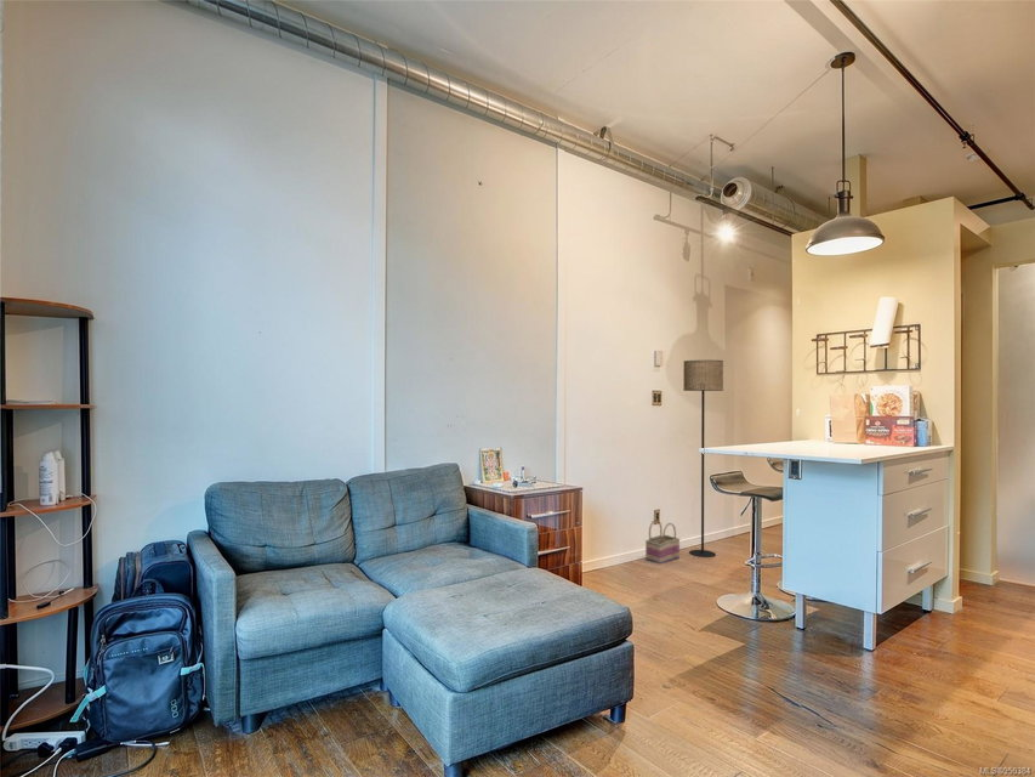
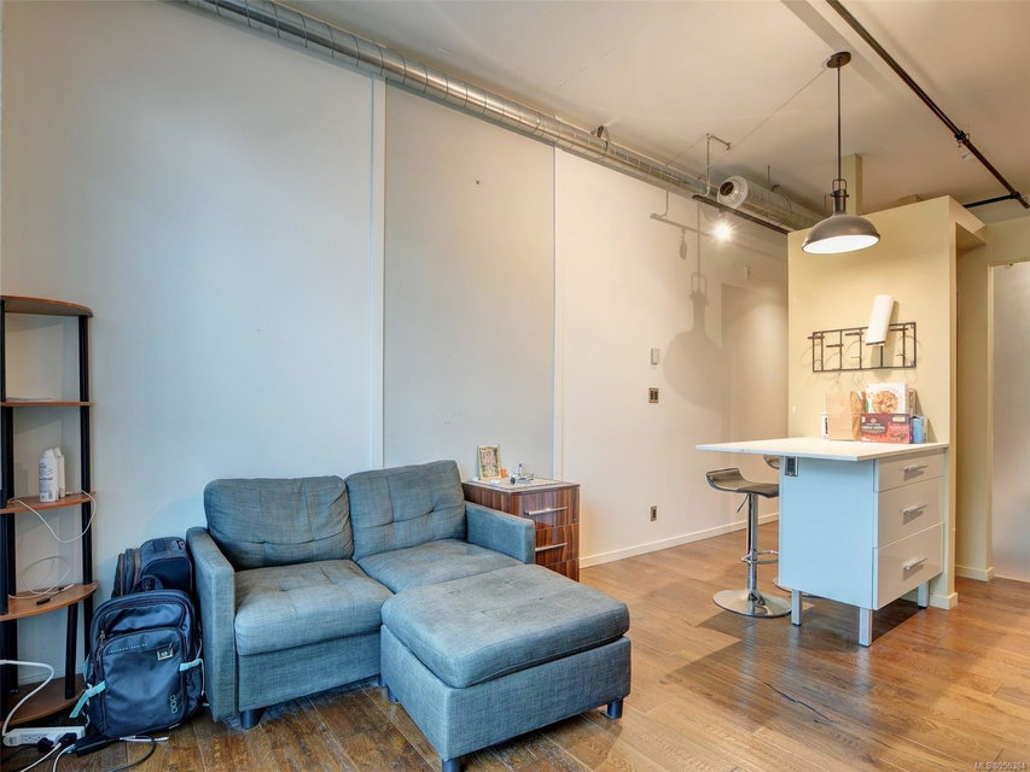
- basket [644,518,681,565]
- floor lamp [682,359,724,558]
